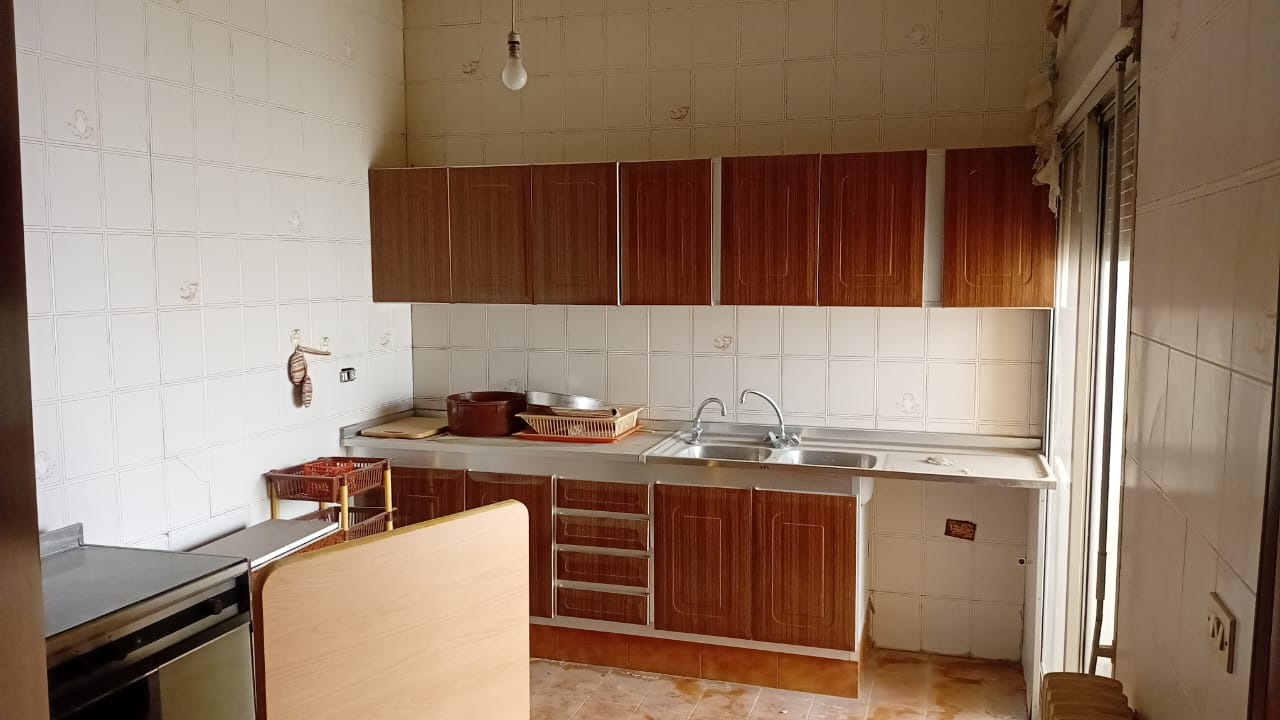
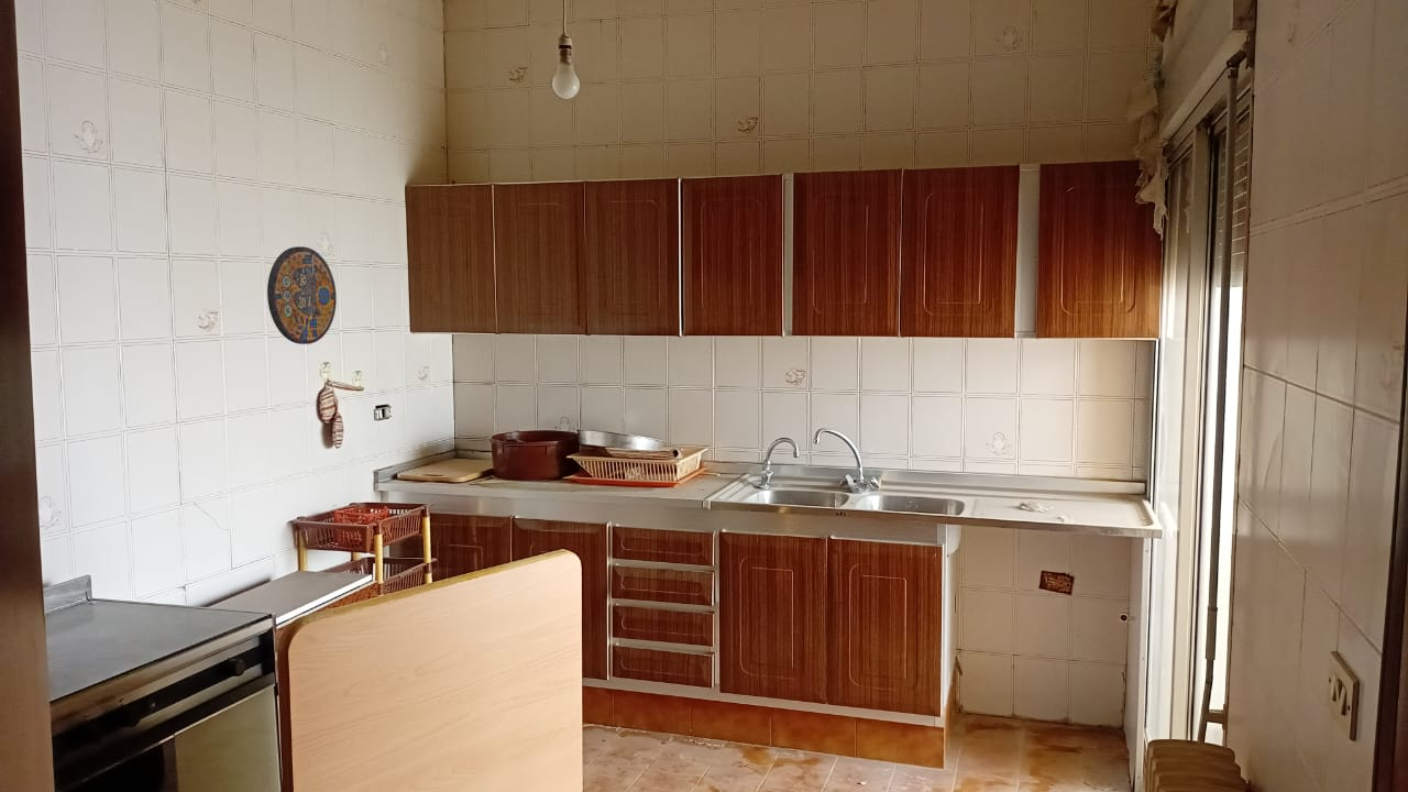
+ manhole cover [266,245,338,345]
